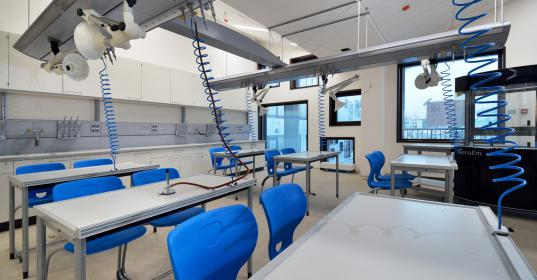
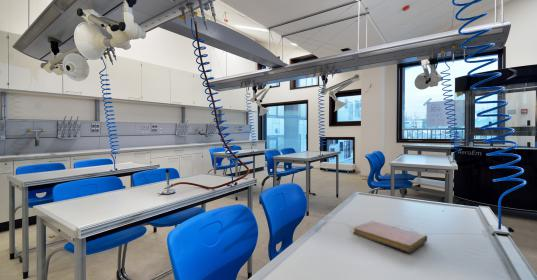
+ notebook [352,220,428,253]
